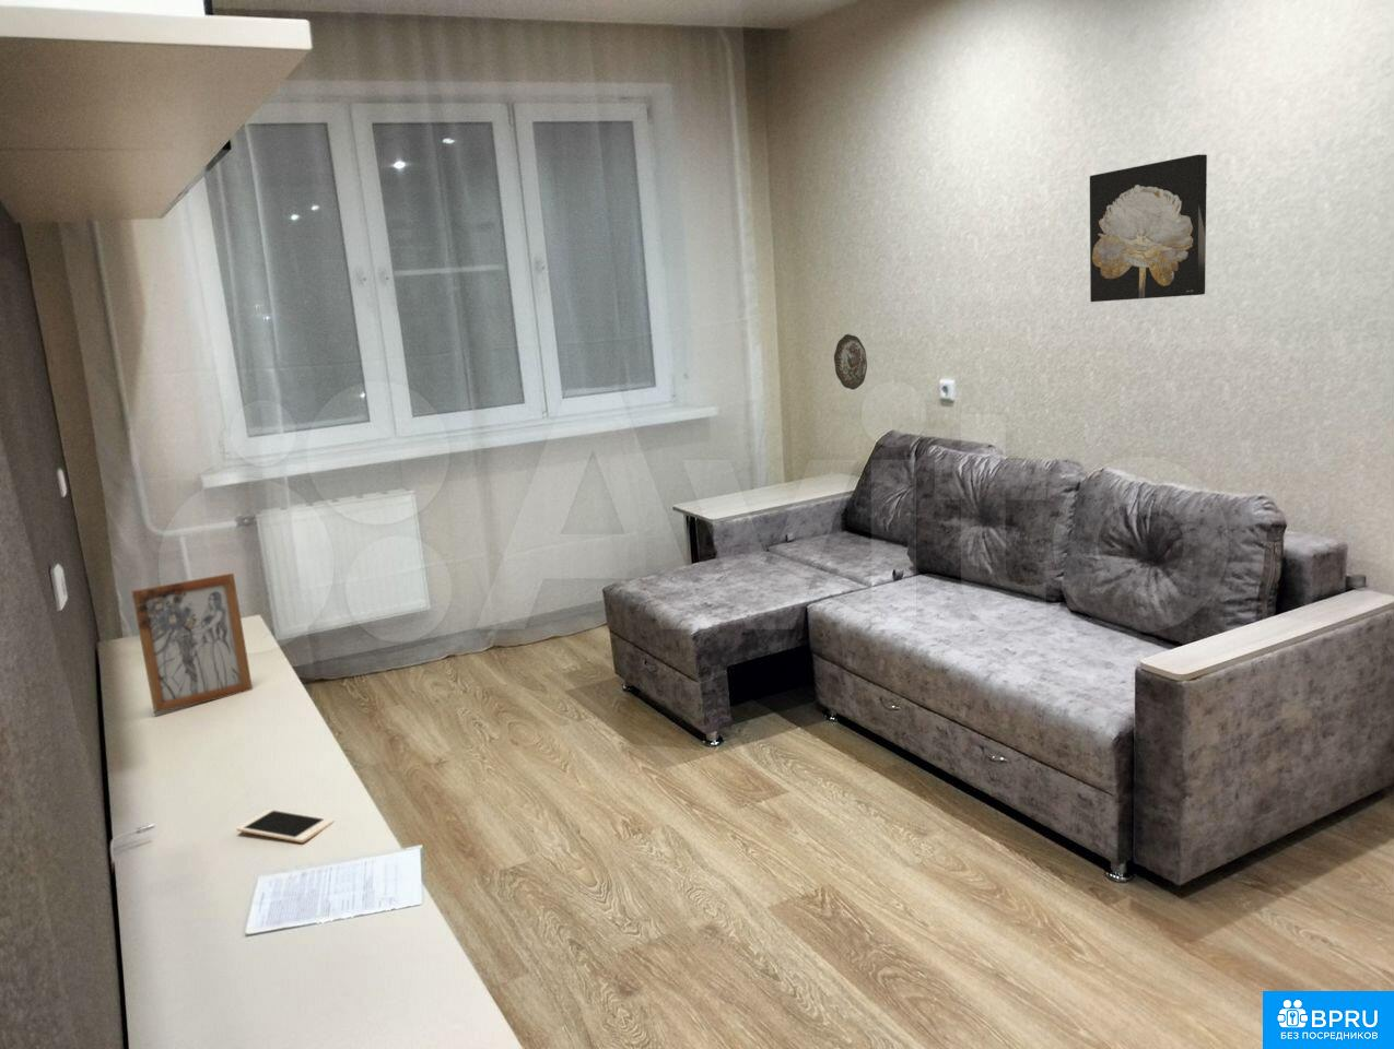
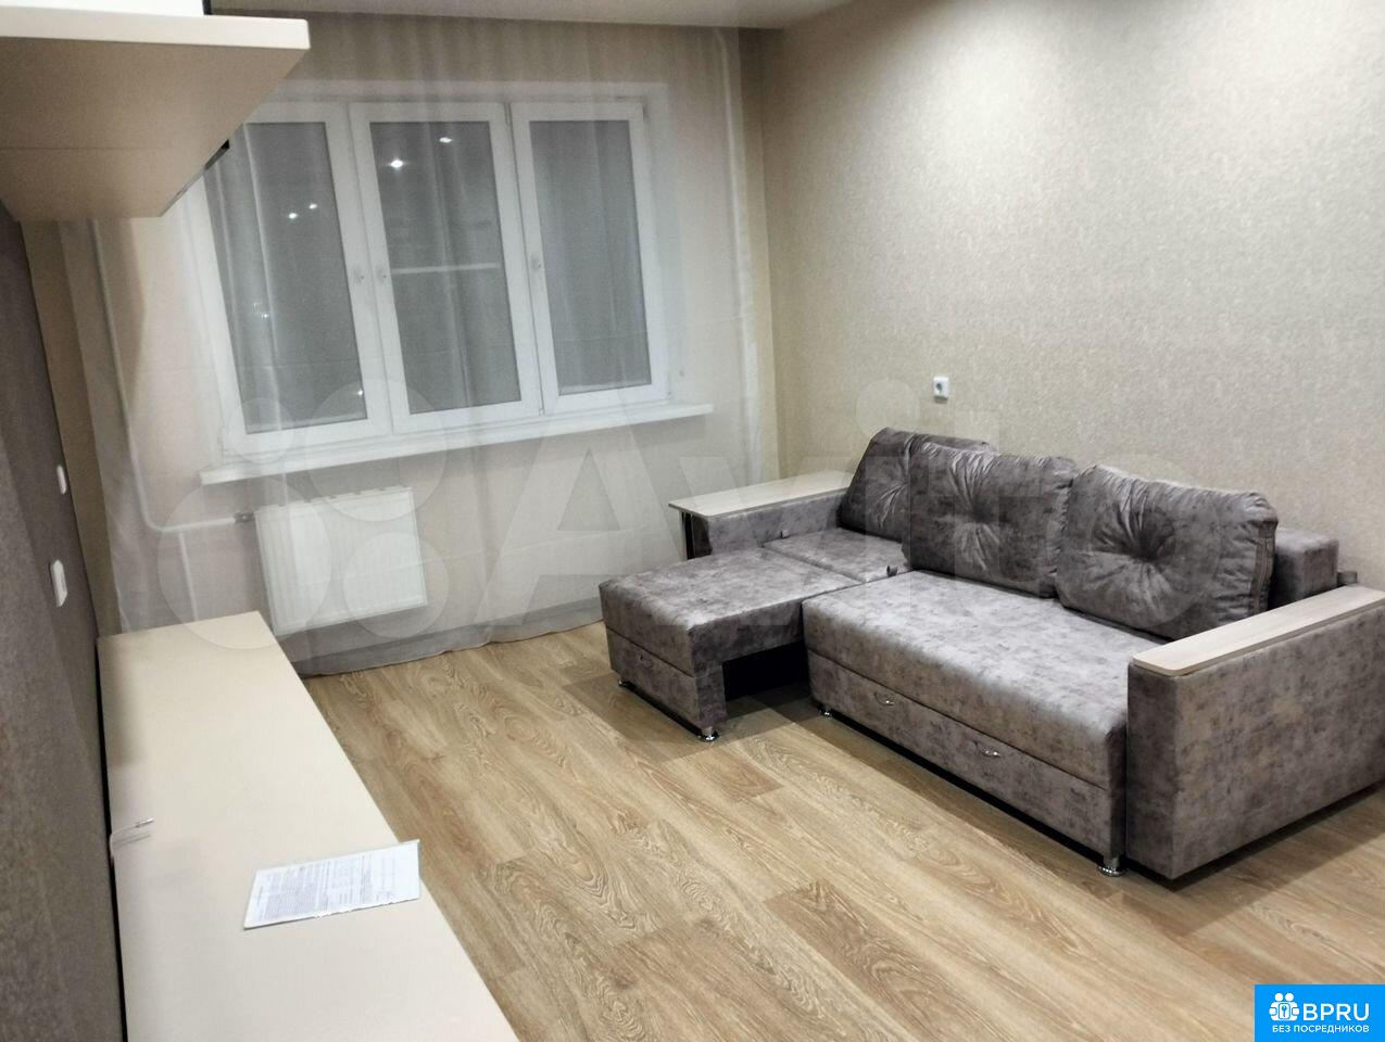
- picture frame [130,572,253,715]
- cell phone [236,809,335,844]
- decorative plate [833,333,868,391]
- wall art [1089,153,1208,303]
